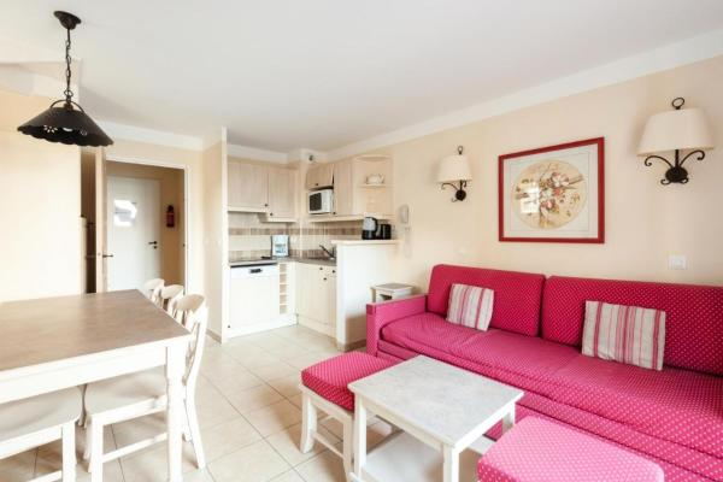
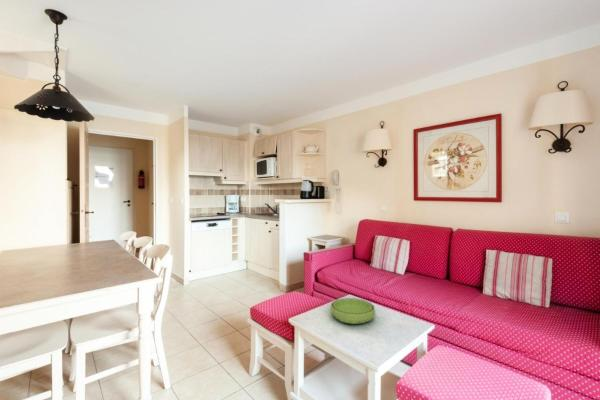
+ bowl [329,297,376,325]
